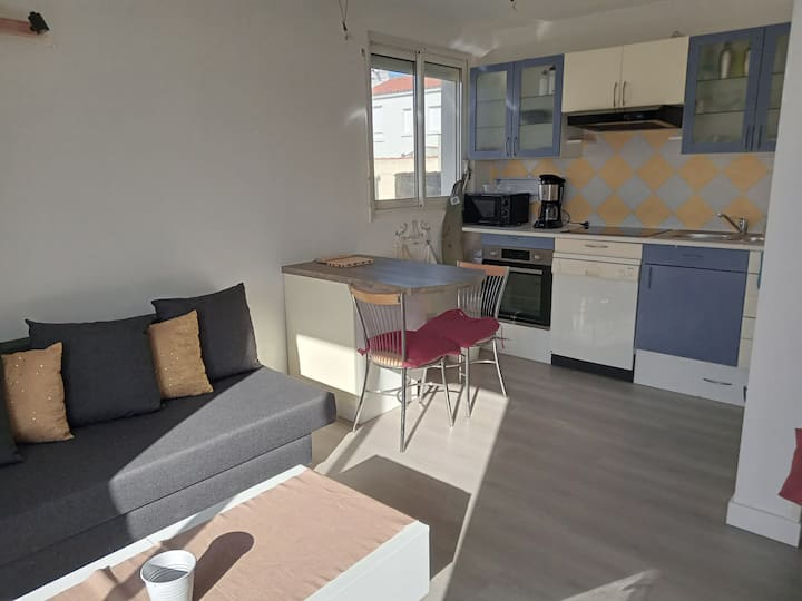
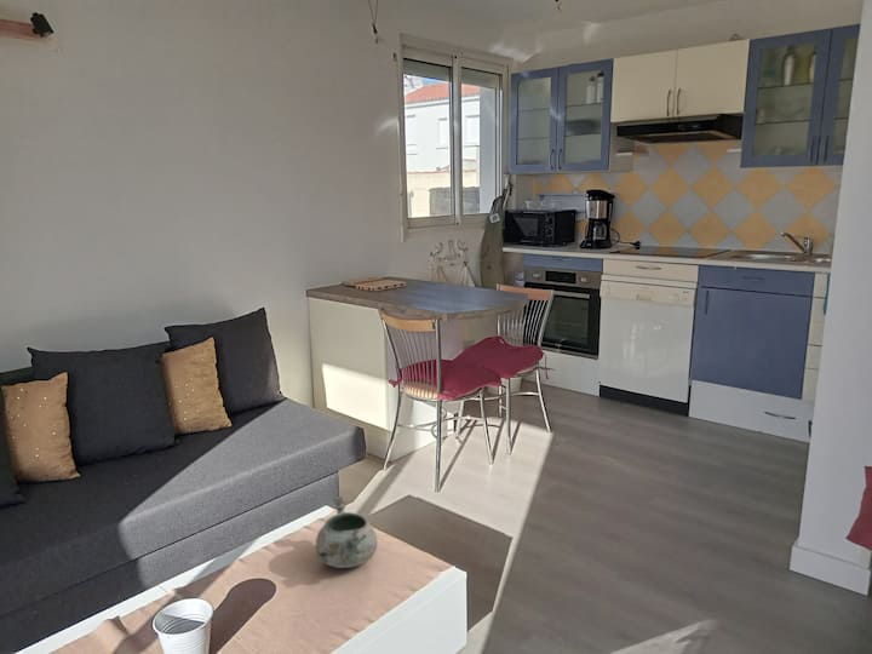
+ decorative bowl [315,495,378,569]
